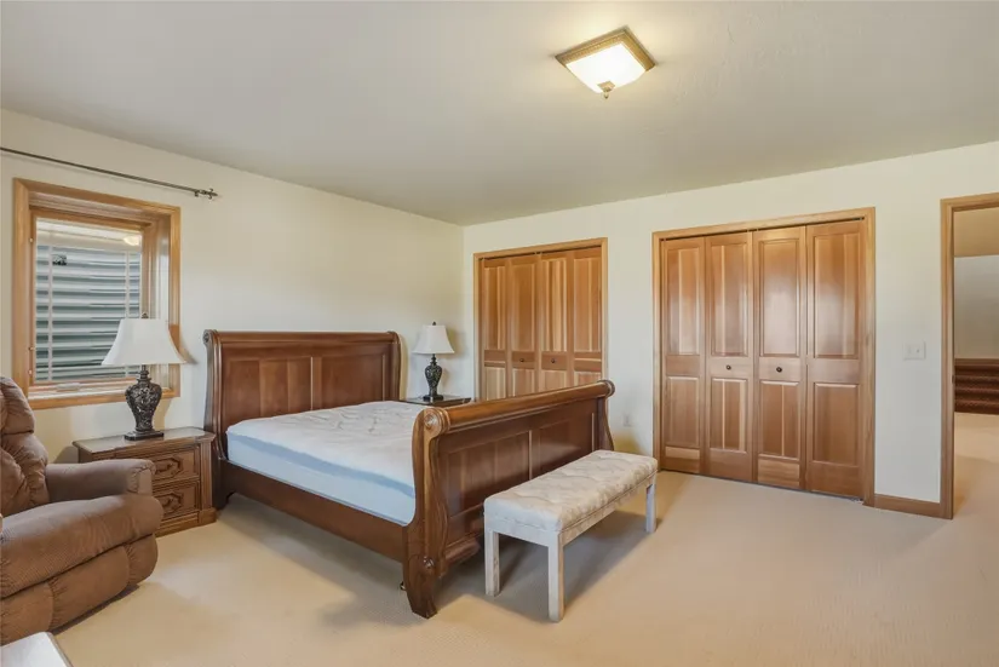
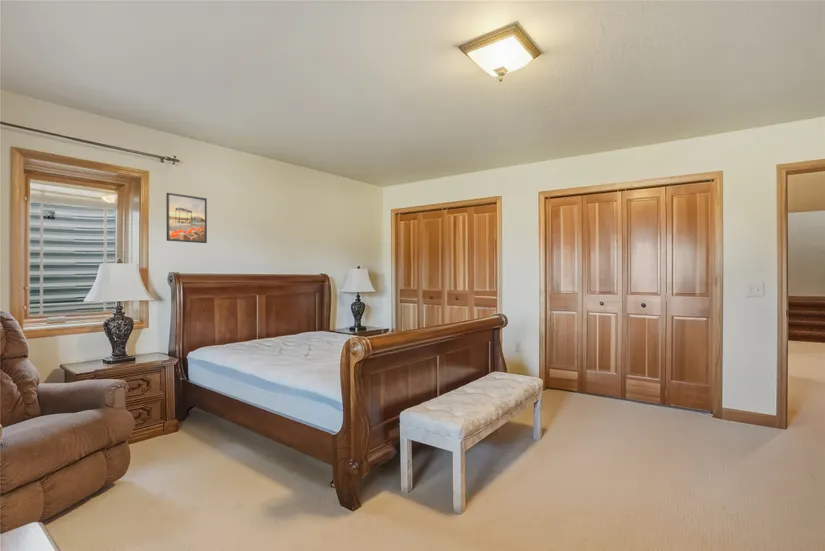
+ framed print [165,192,208,244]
